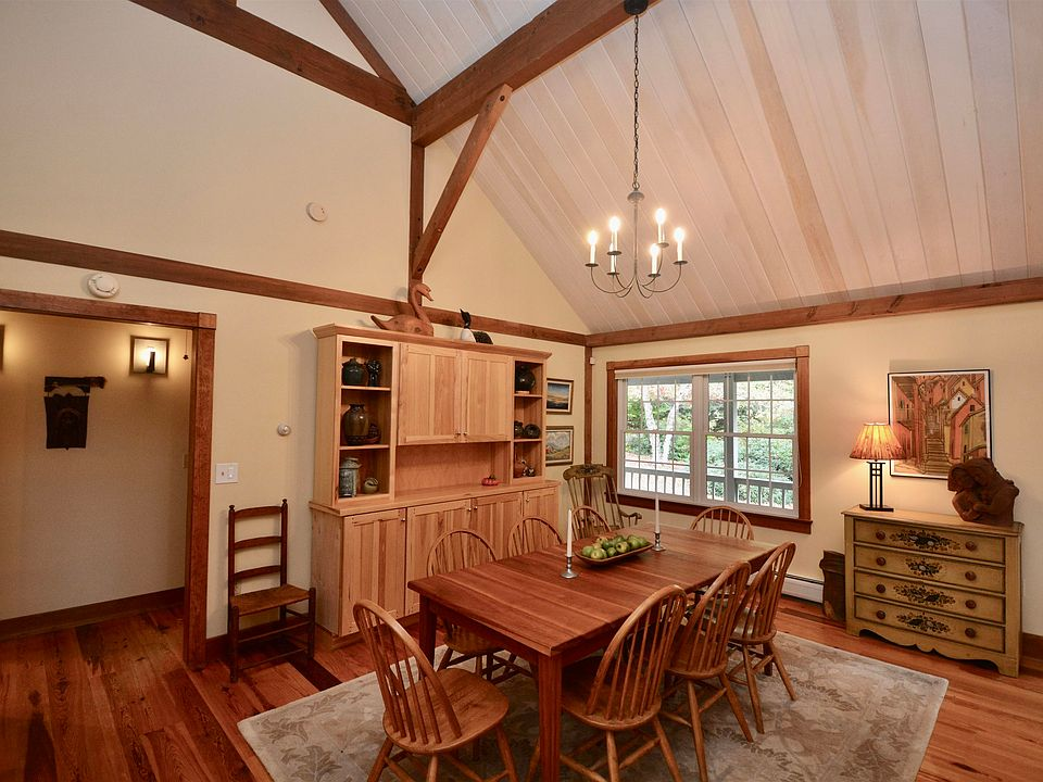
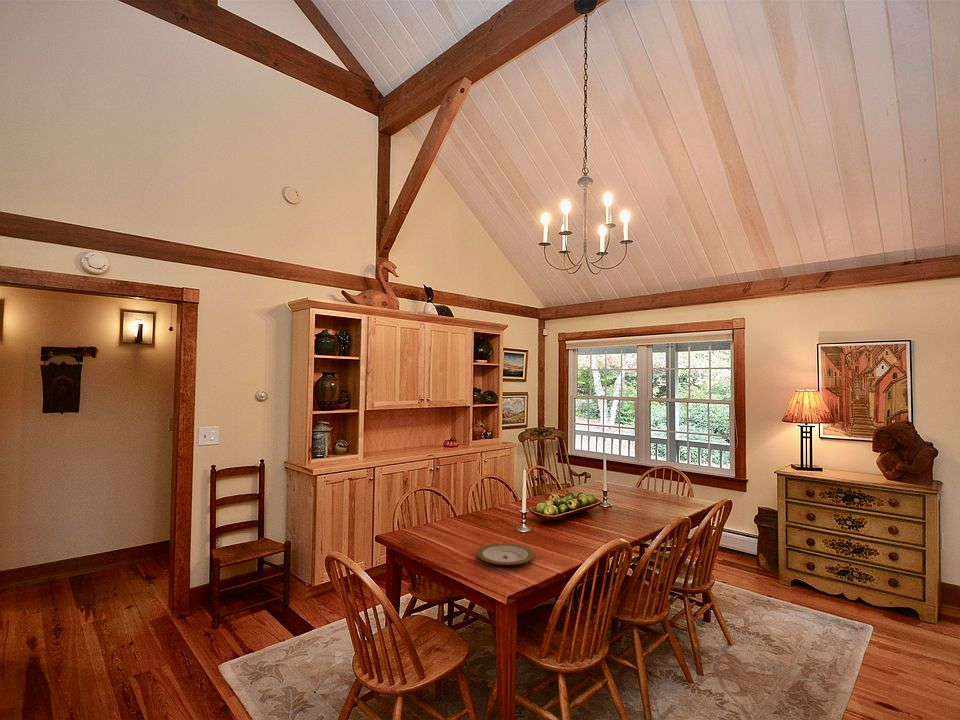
+ plate [475,542,536,566]
